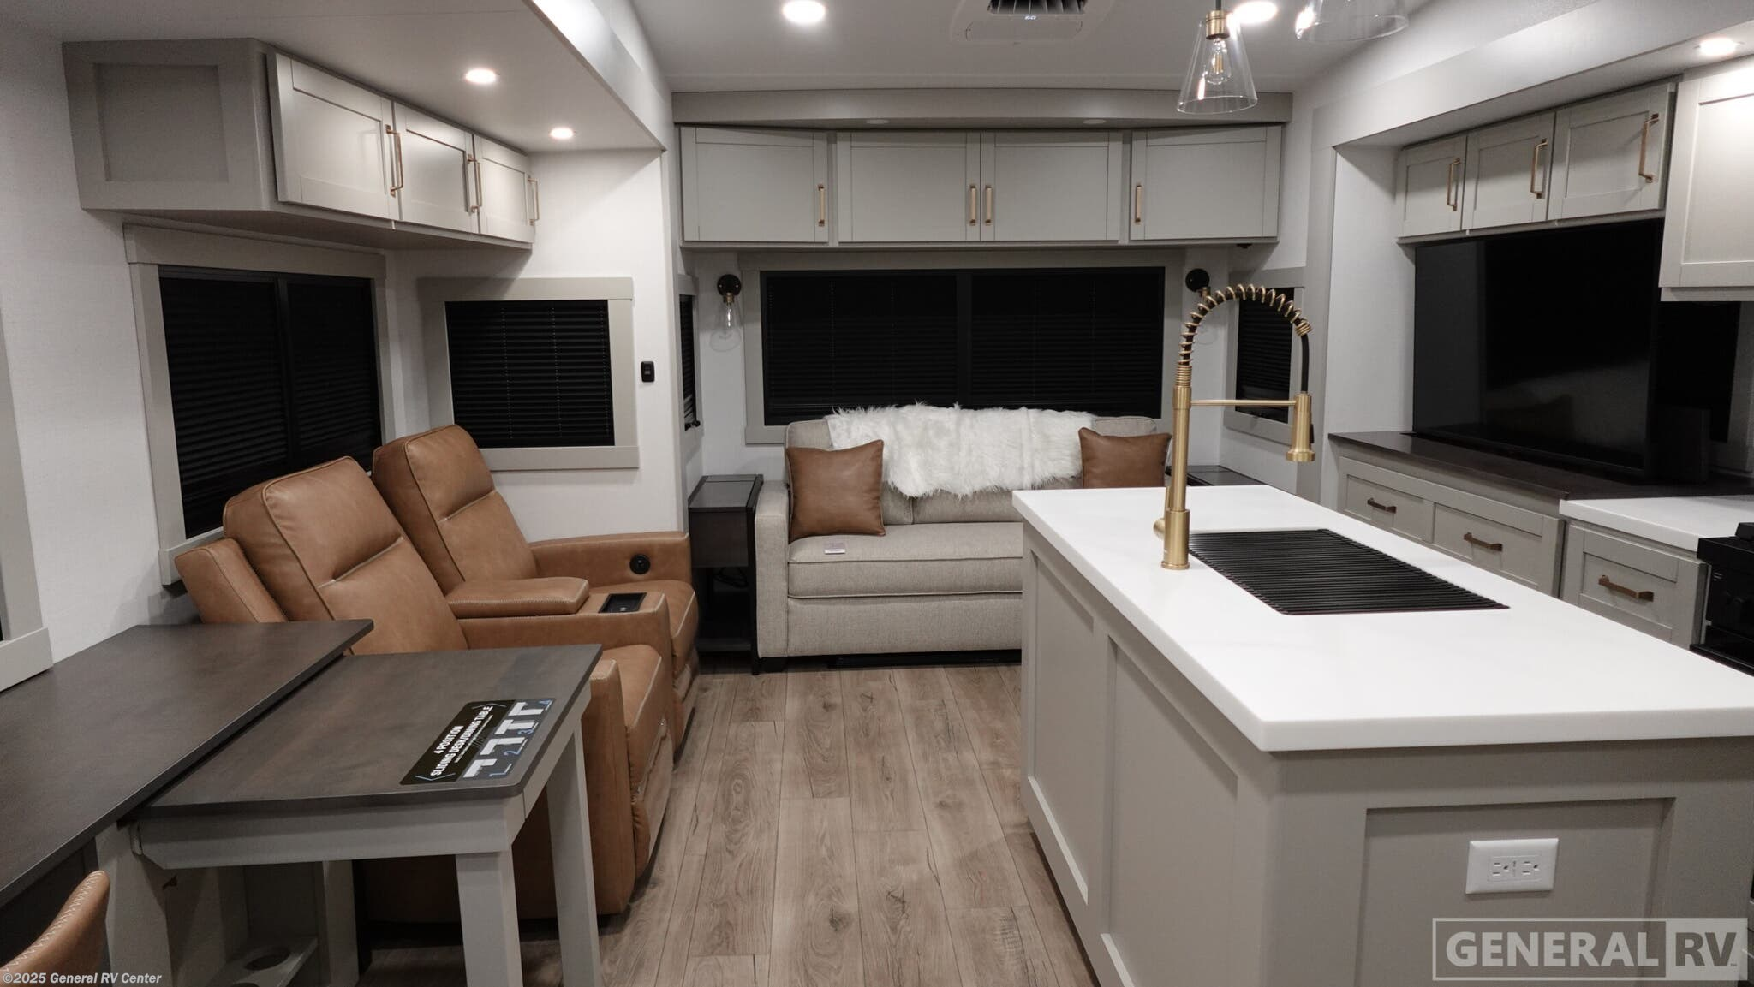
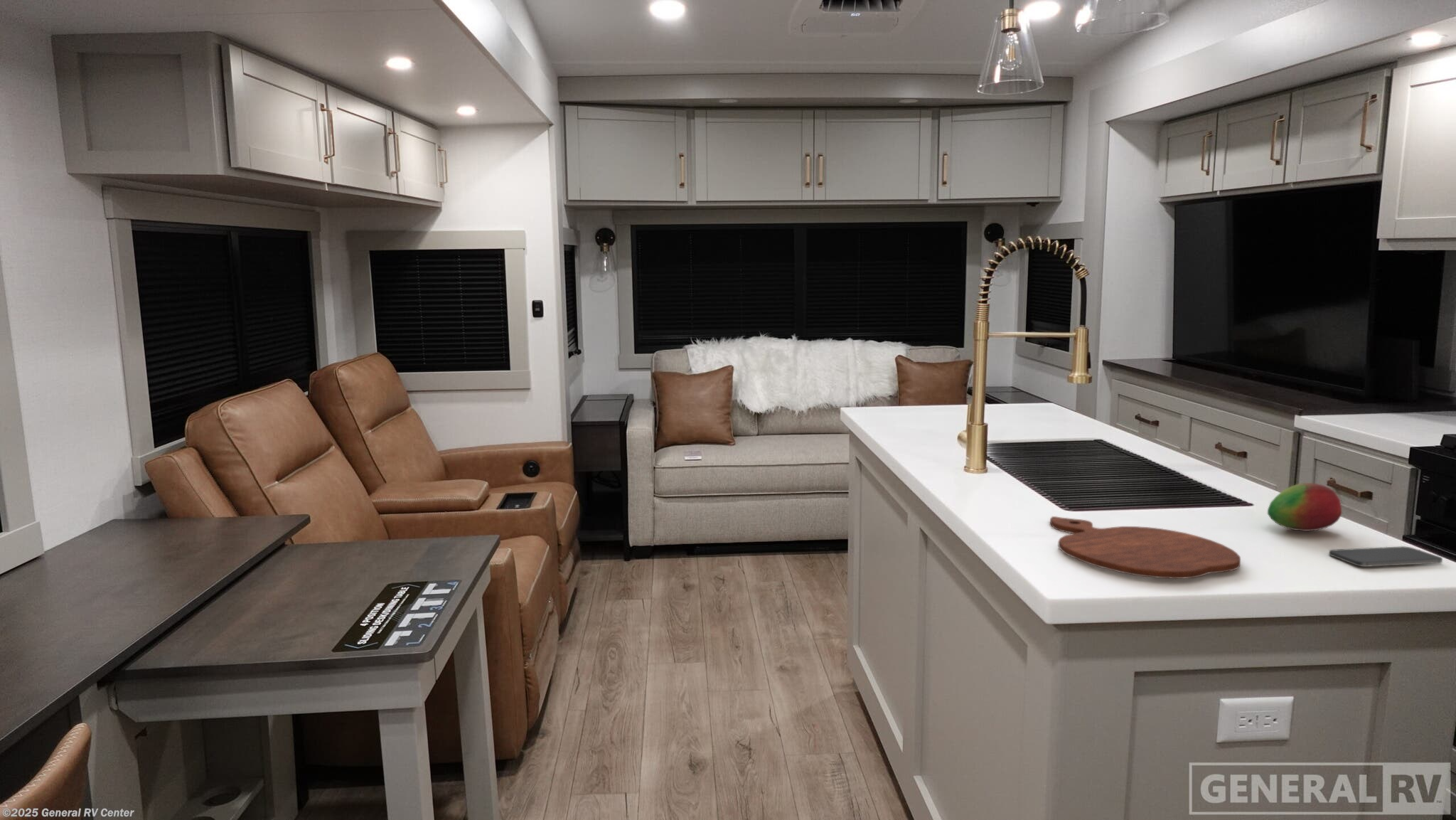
+ smartphone [1328,545,1443,568]
+ fruit [1267,482,1342,532]
+ cutting board [1049,516,1241,580]
